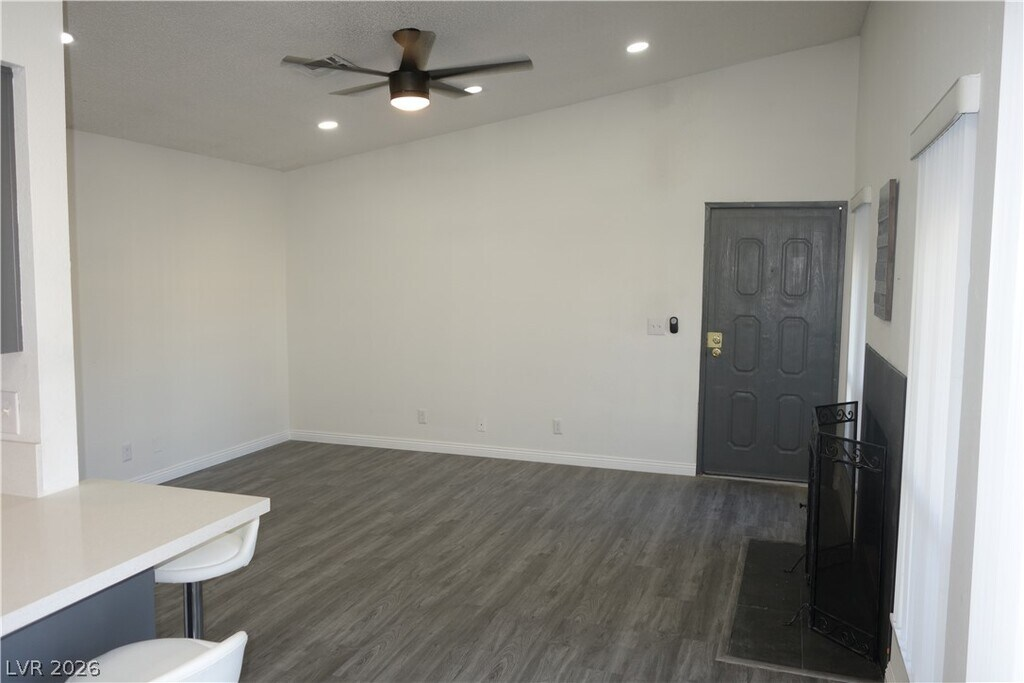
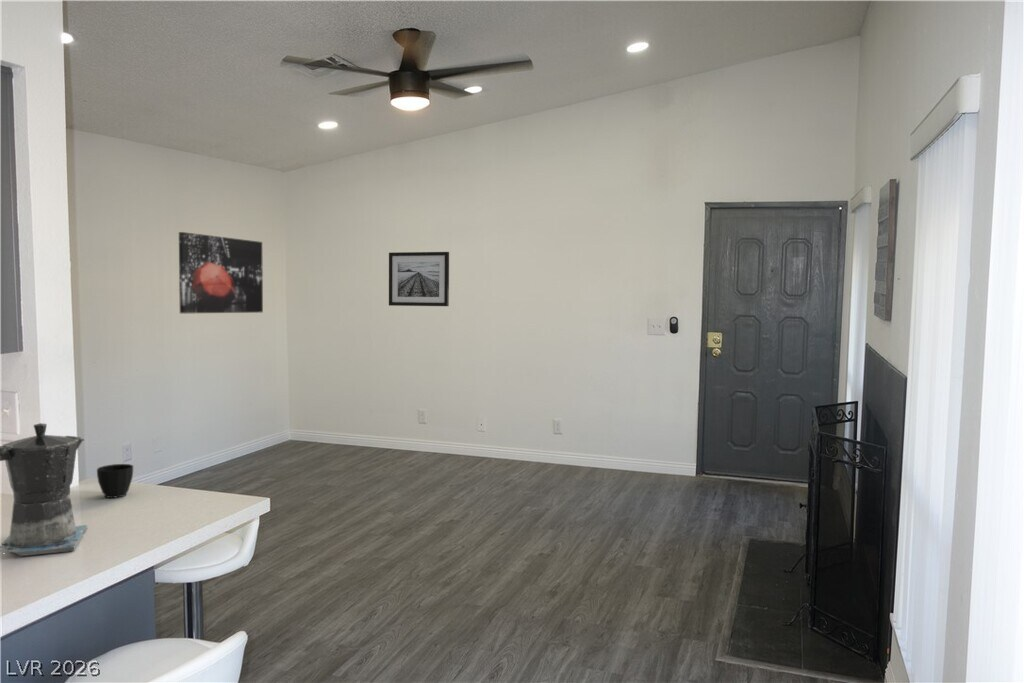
+ wall art [178,231,264,315]
+ coffee maker [0,422,88,557]
+ cup [96,463,134,499]
+ wall art [388,251,450,307]
